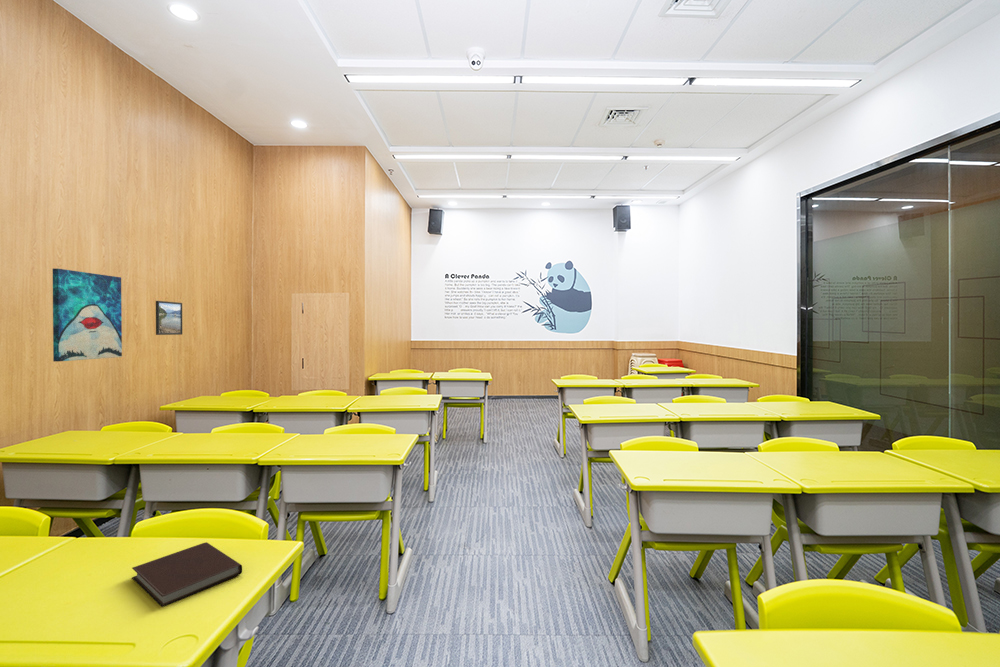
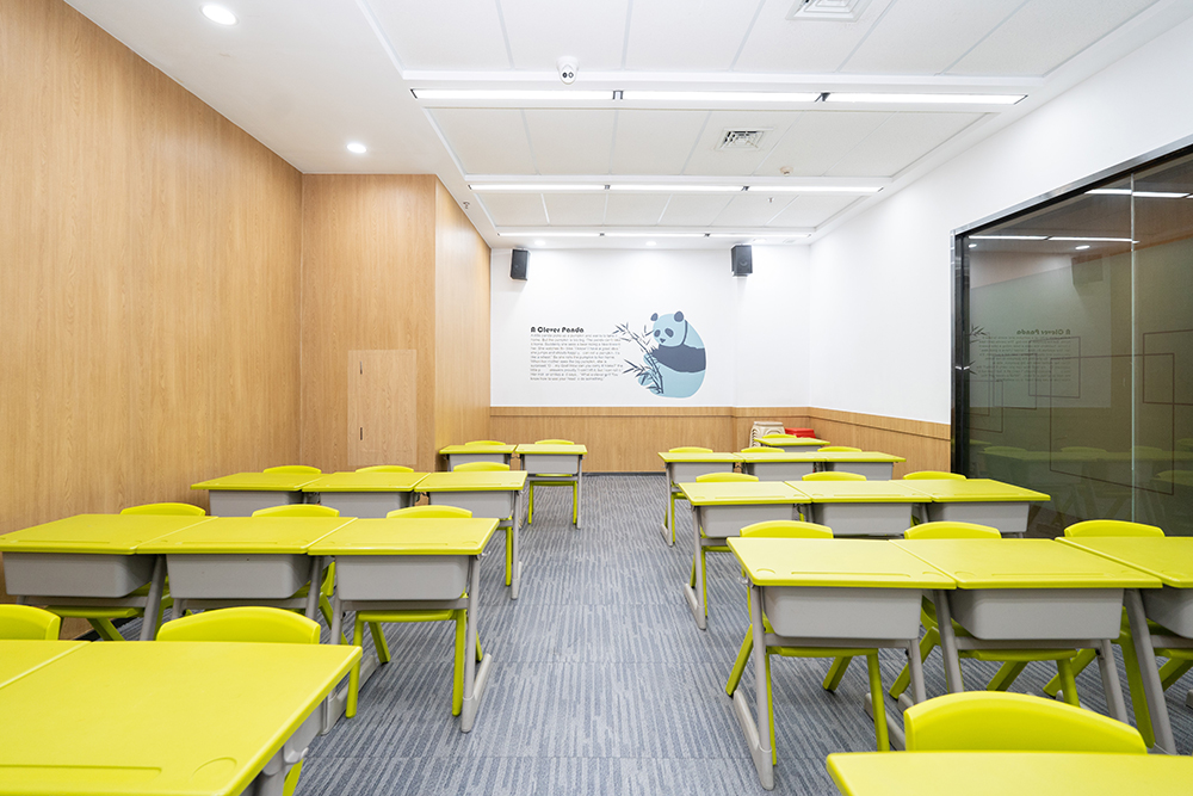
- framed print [155,300,183,336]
- notebook [131,541,243,608]
- wall art [52,268,123,363]
